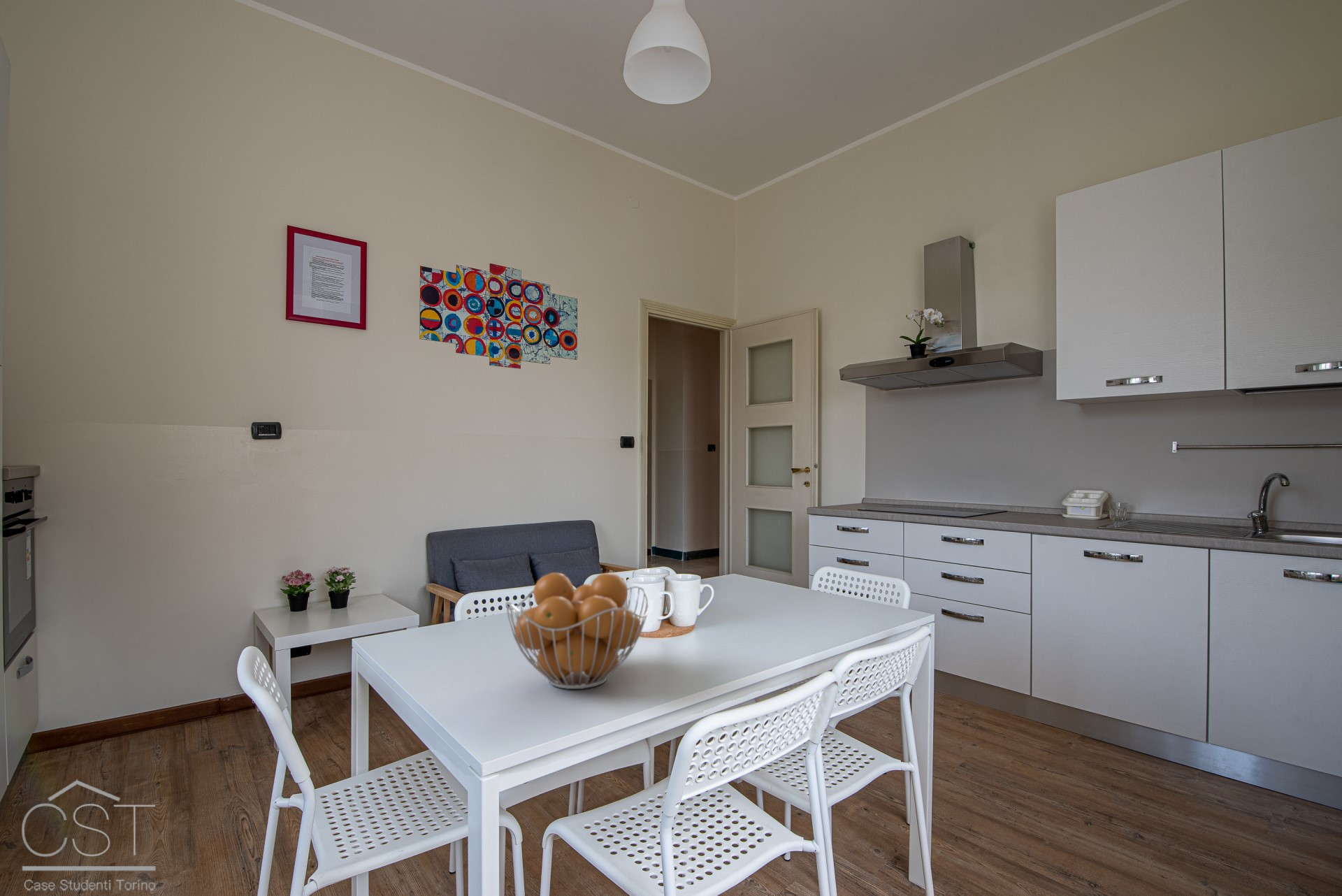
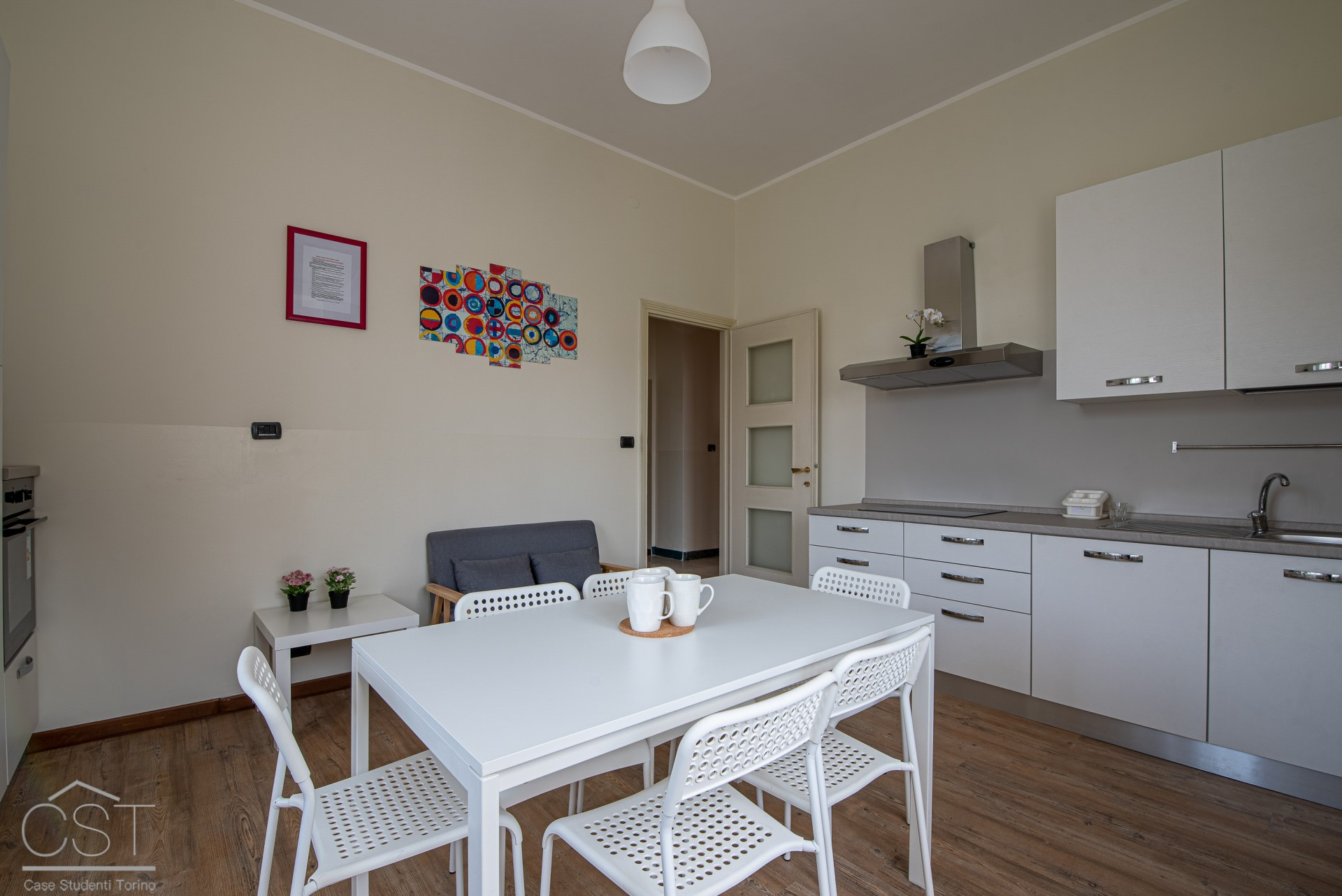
- fruit basket [505,572,649,690]
